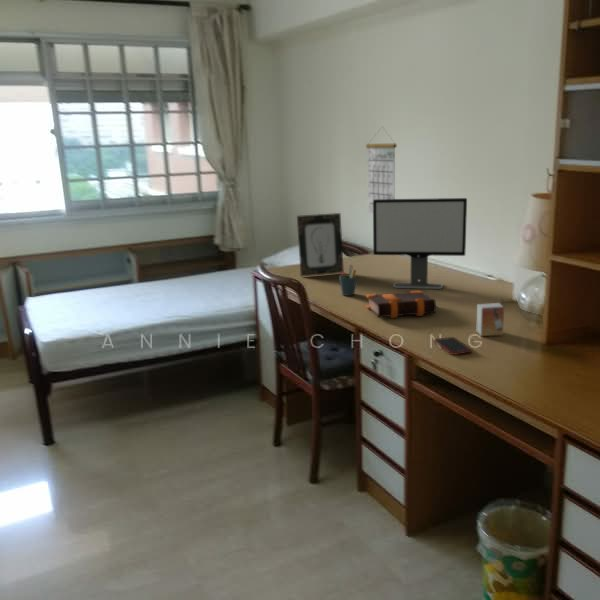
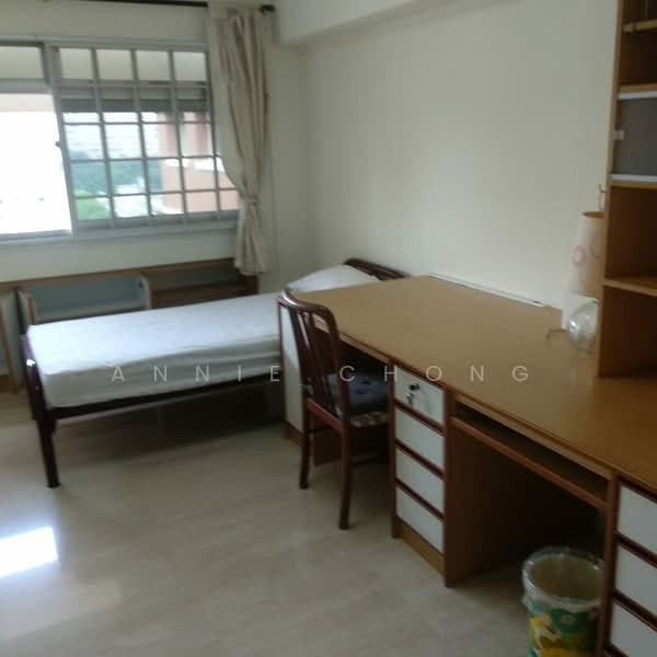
- computer monitor [372,197,468,290]
- small box [476,302,505,337]
- pen holder [338,264,358,297]
- bible [365,289,440,319]
- calendar [365,126,398,214]
- picture frame [296,212,345,277]
- cell phone [433,336,473,356]
